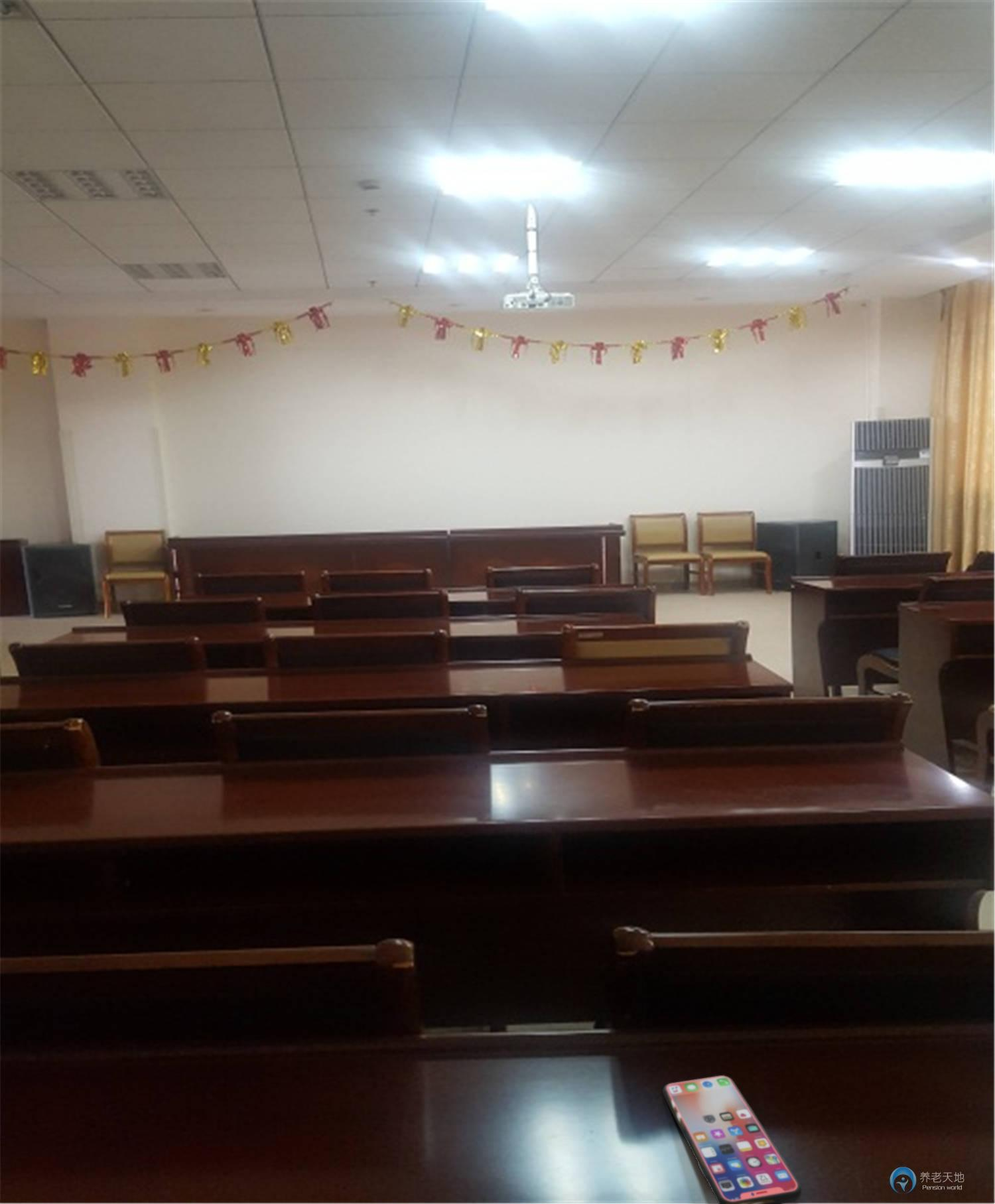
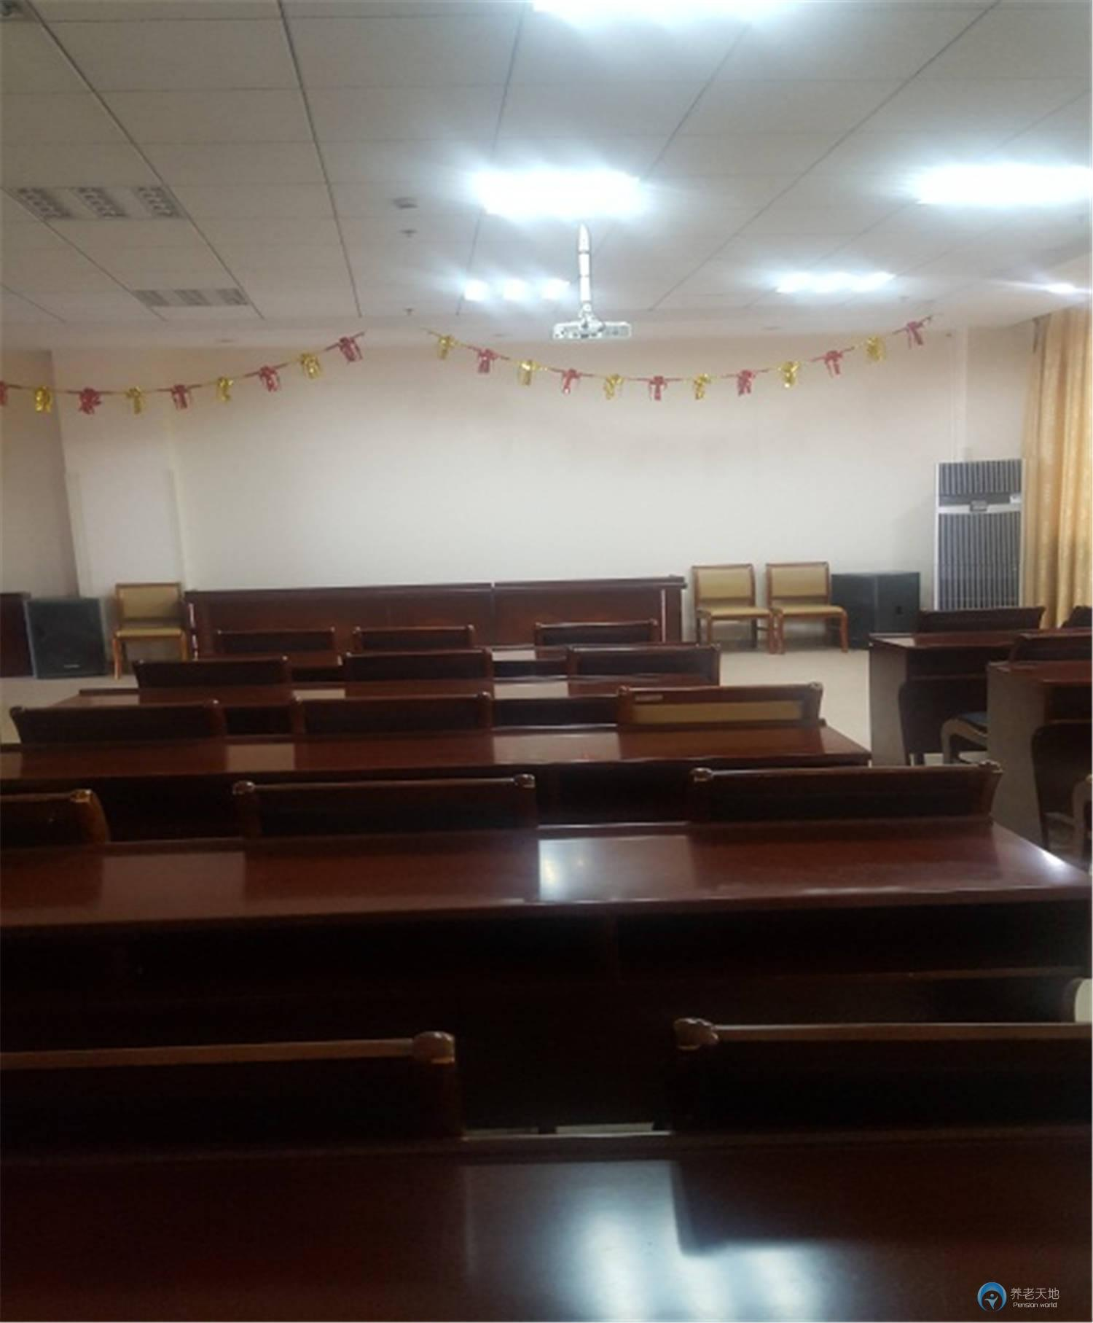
- smartphone [662,1075,803,1204]
